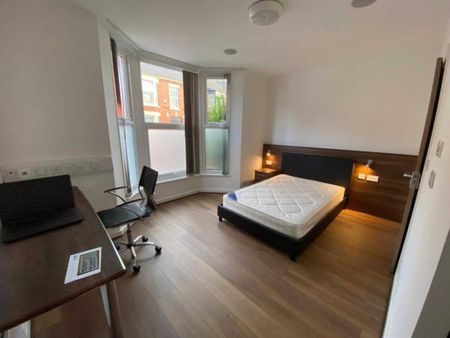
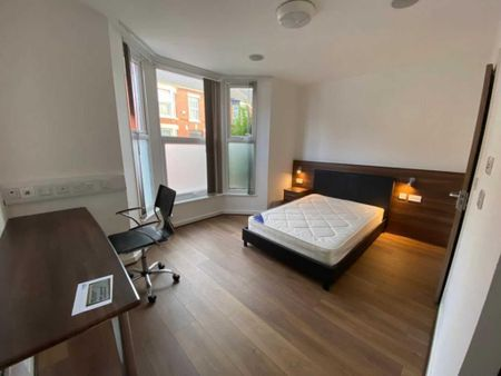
- laptop [0,173,86,244]
